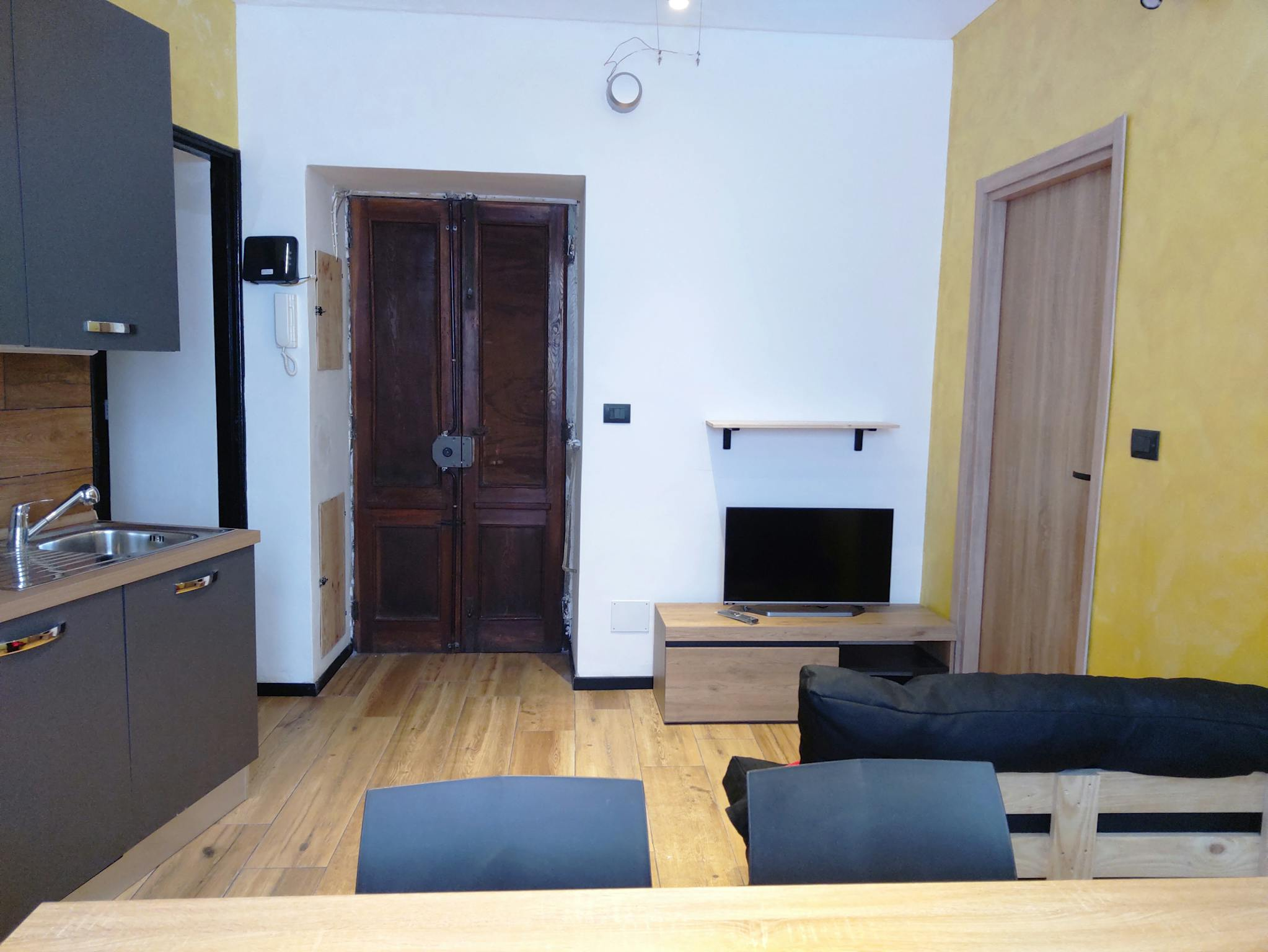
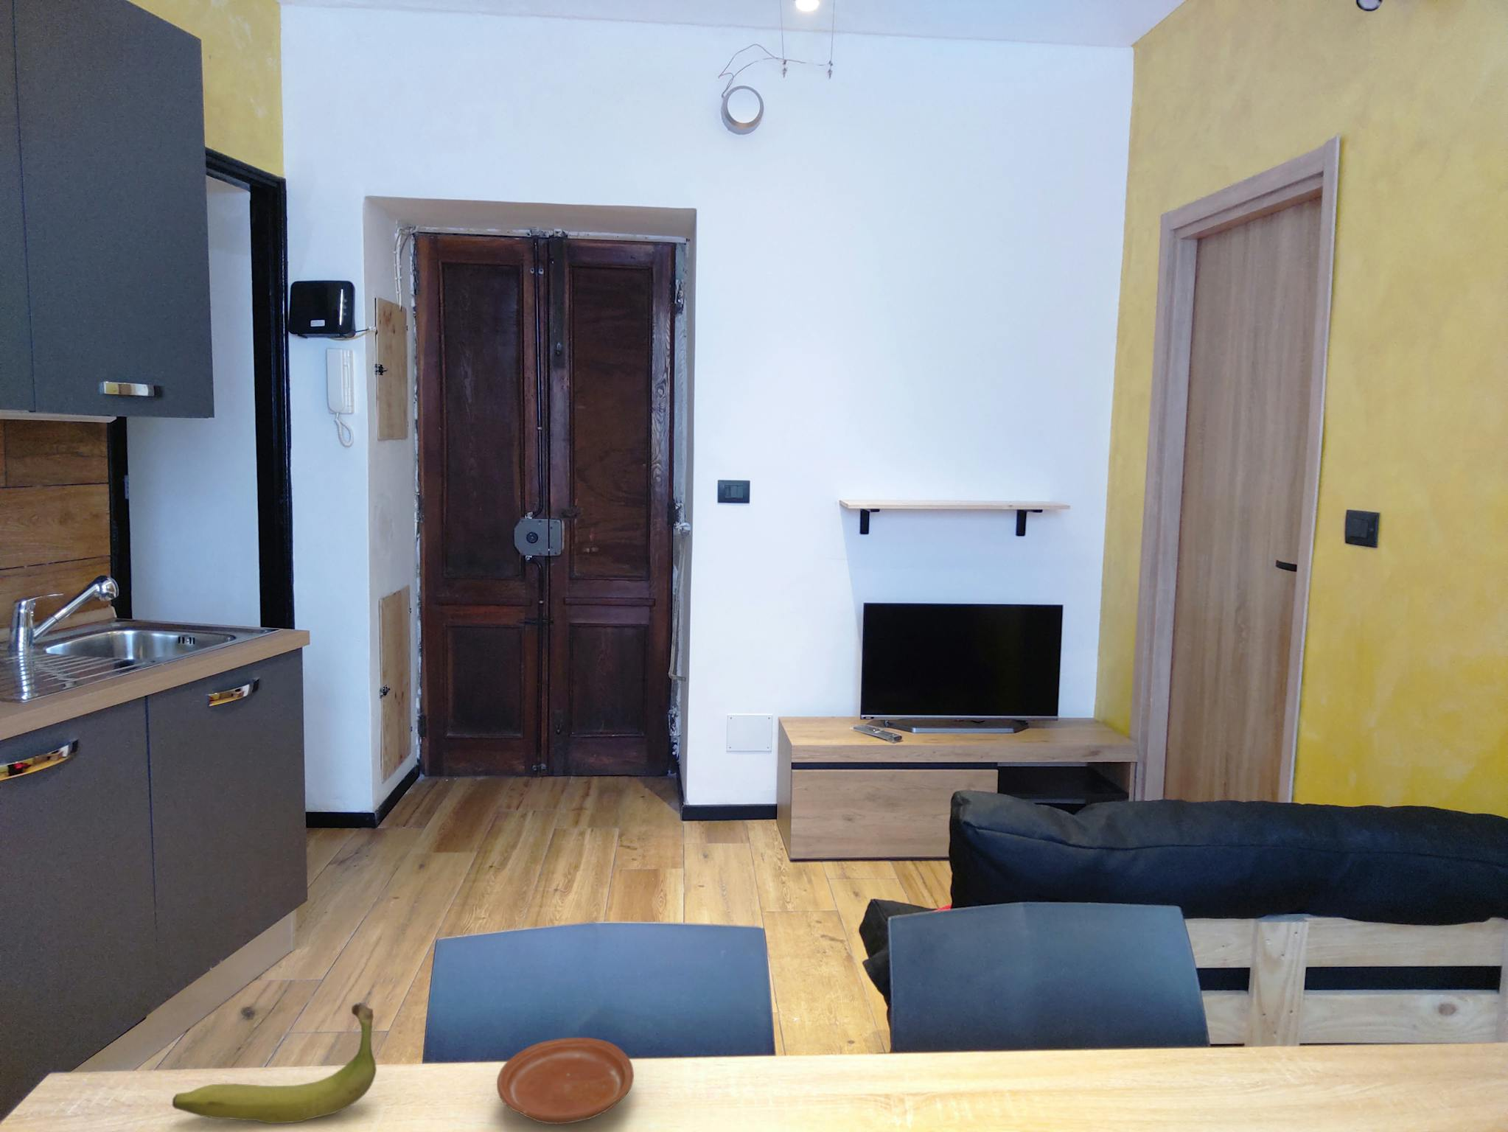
+ banana [171,1001,377,1124]
+ plate [496,1037,635,1125]
